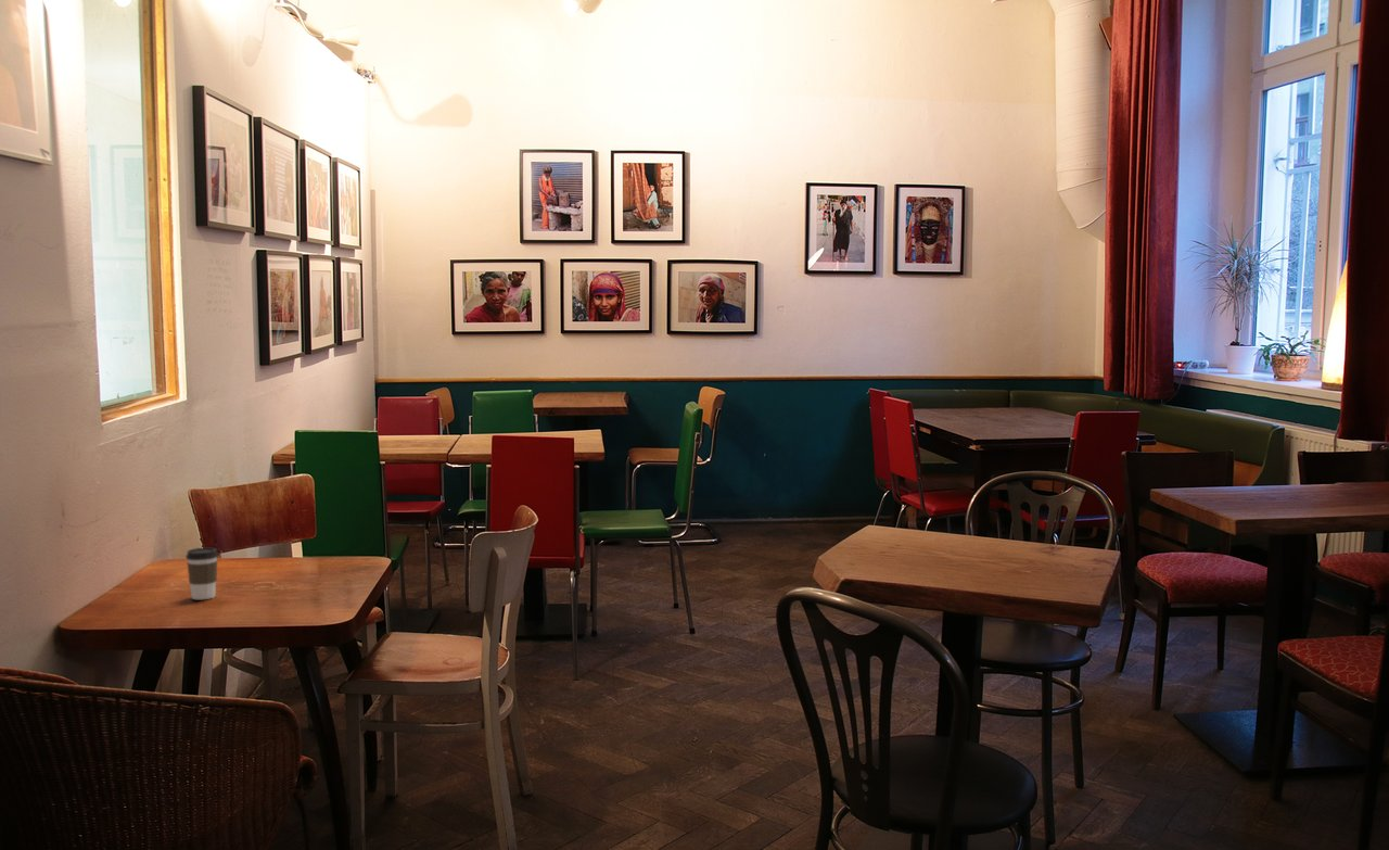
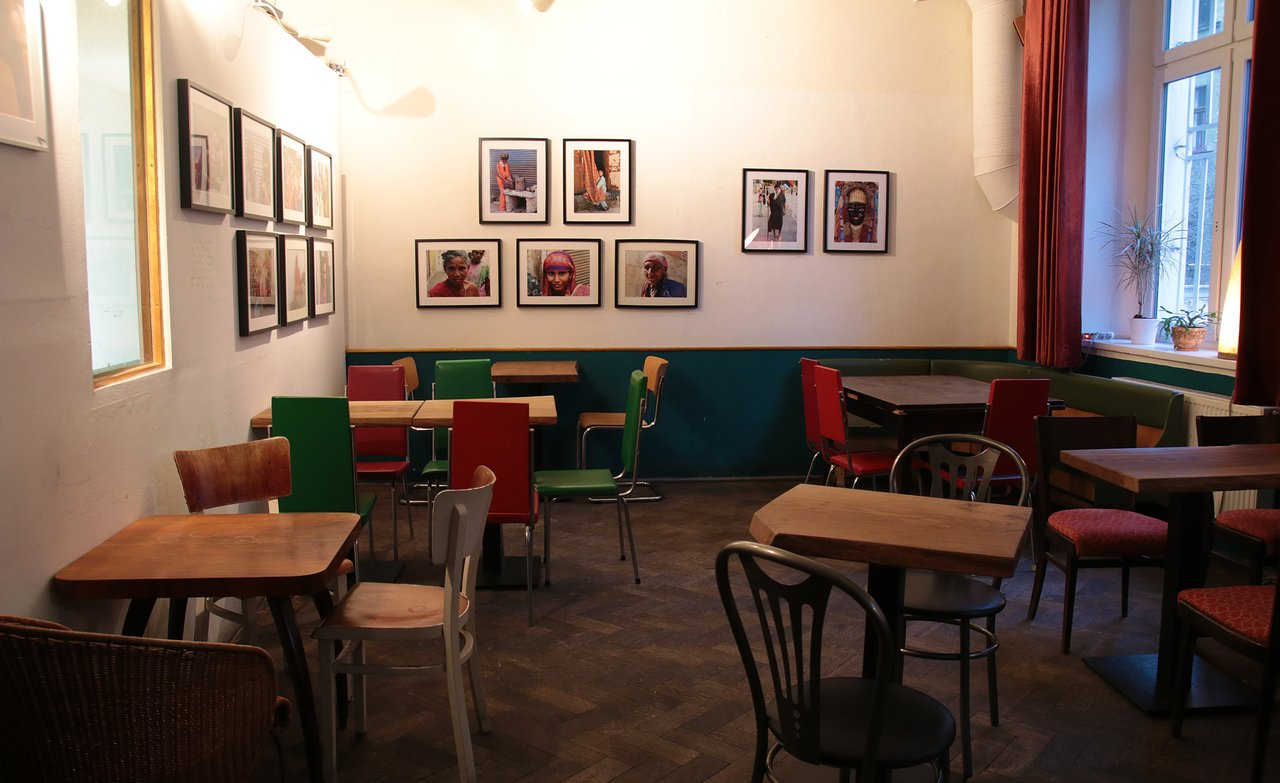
- coffee cup [184,547,219,600]
